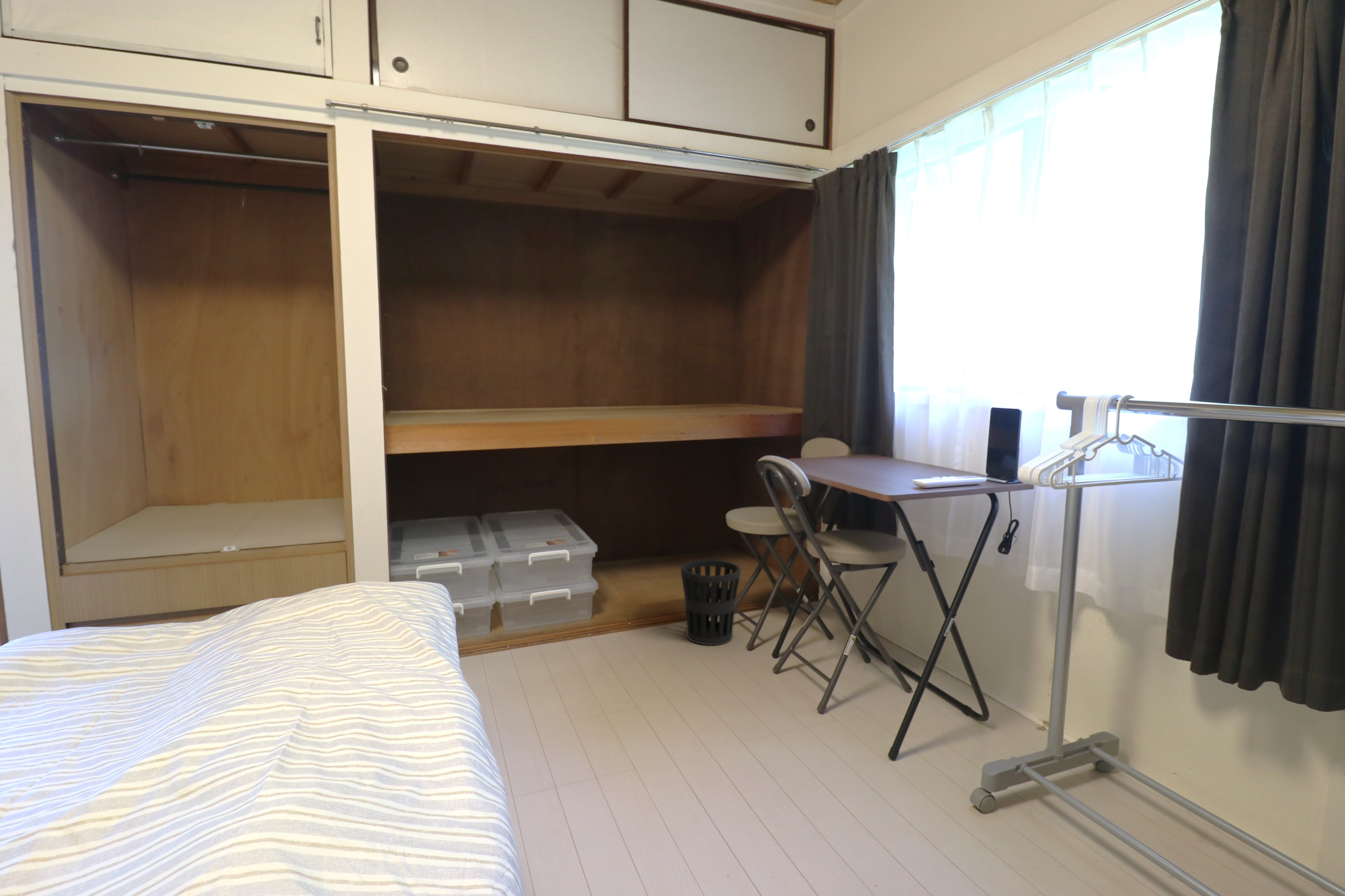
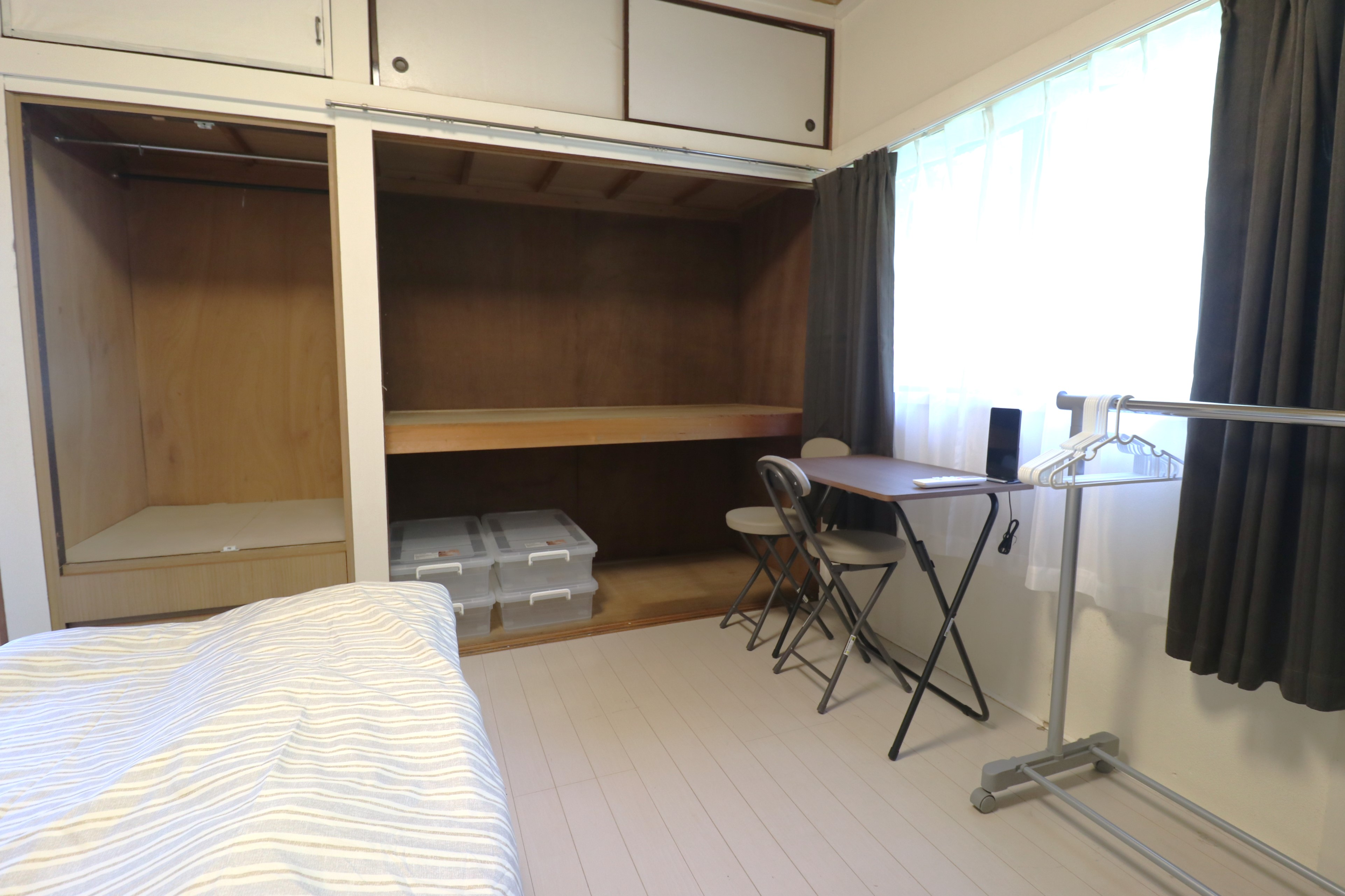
- wastebasket [681,559,741,645]
